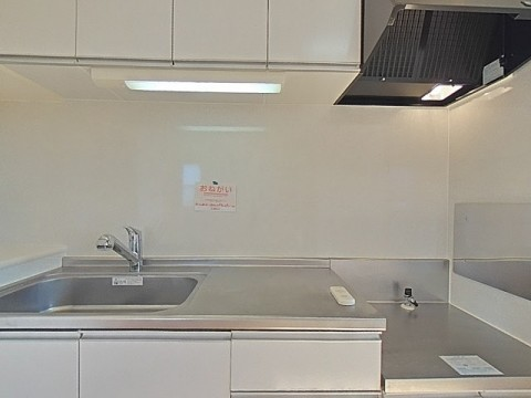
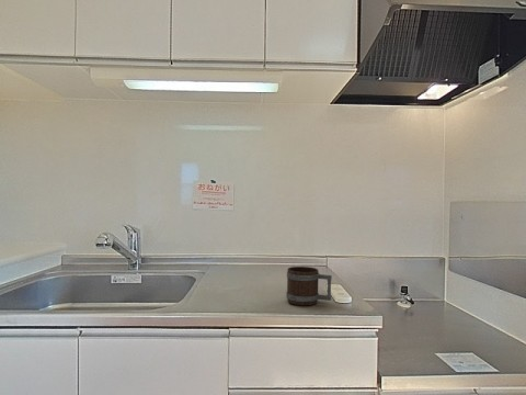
+ mug [285,266,333,306]
